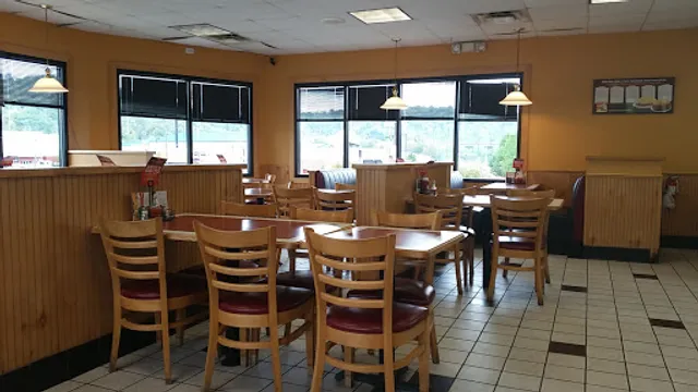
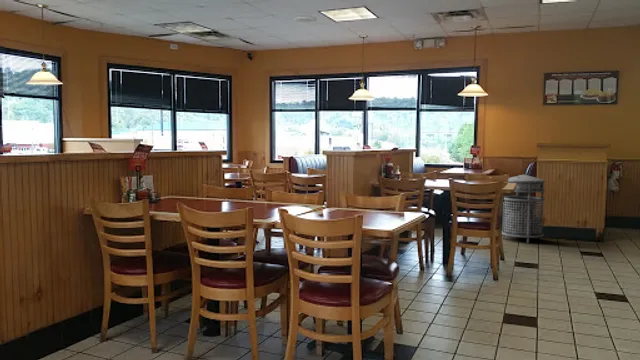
+ trash can [501,174,546,244]
